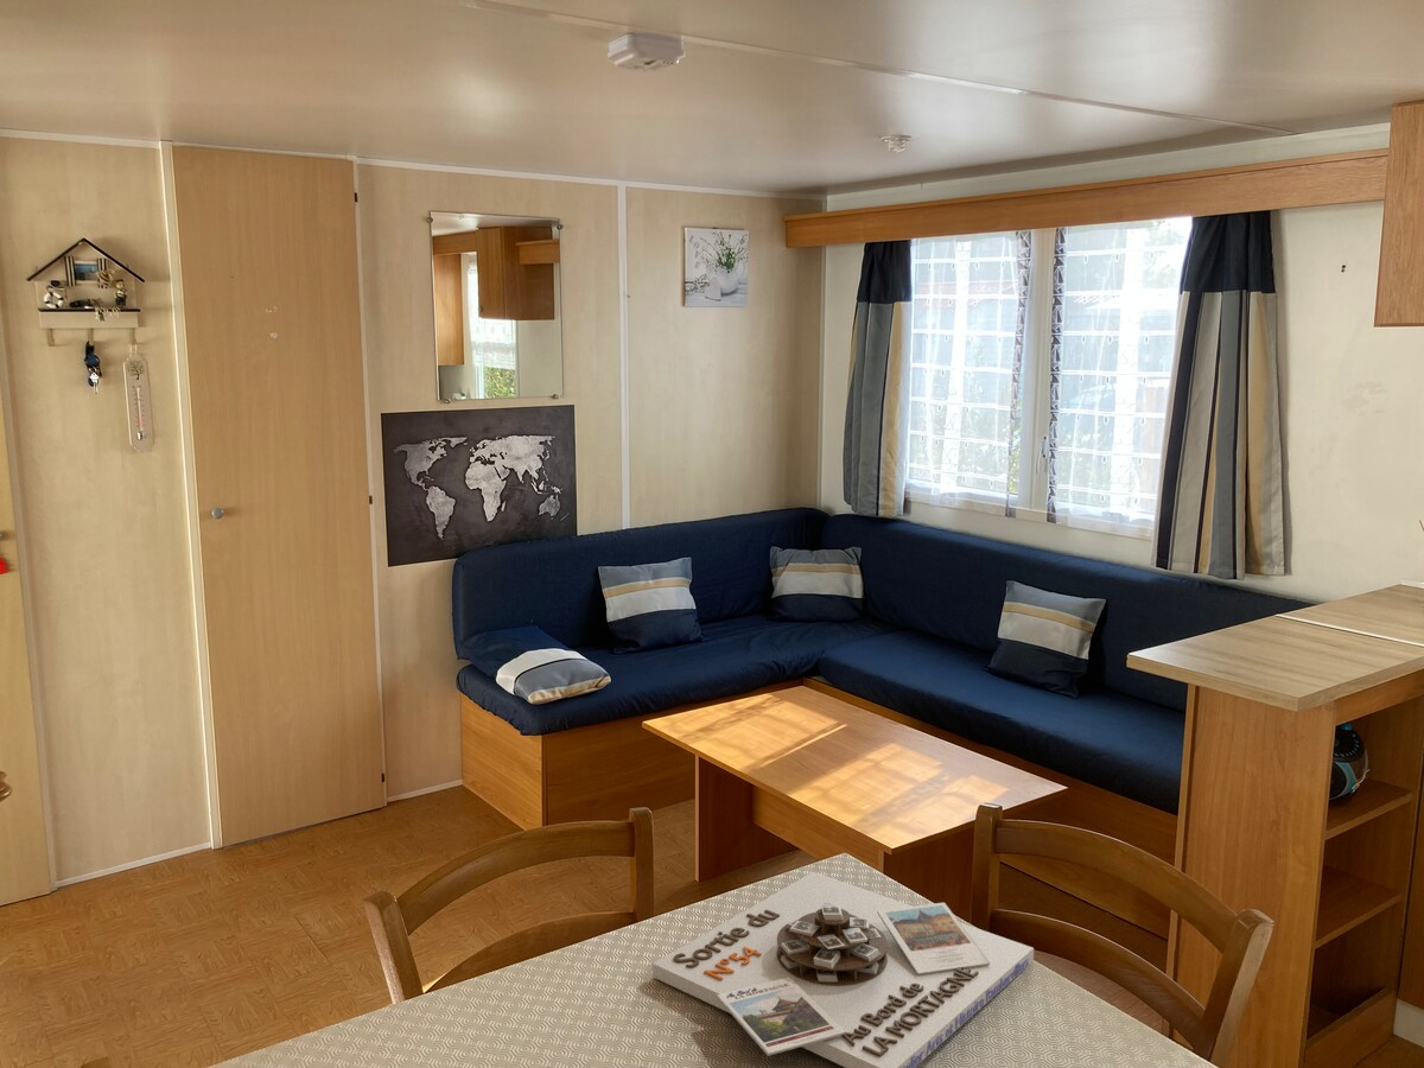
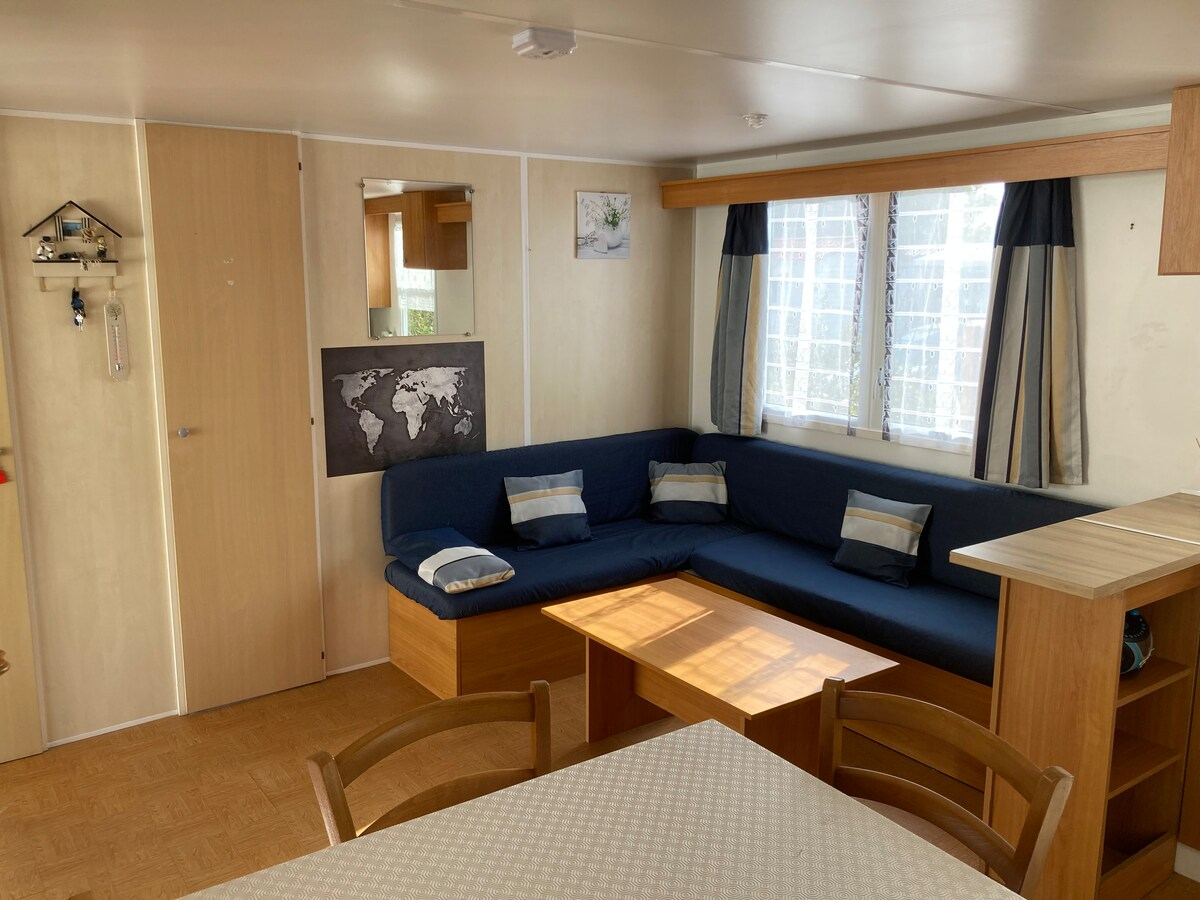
- board game [651,871,1035,1068]
